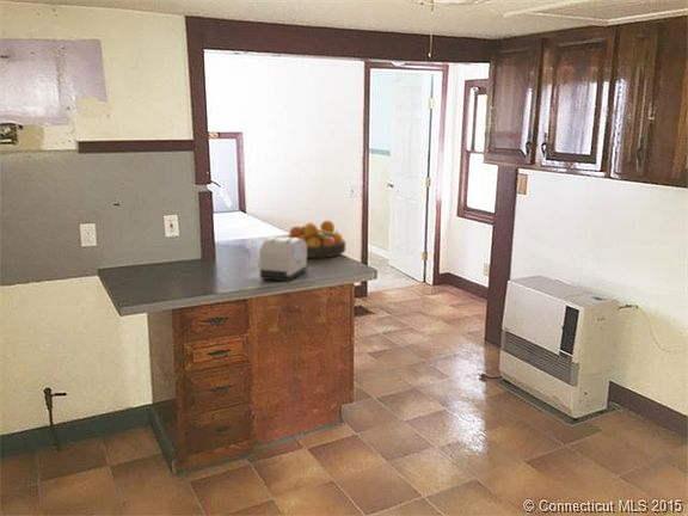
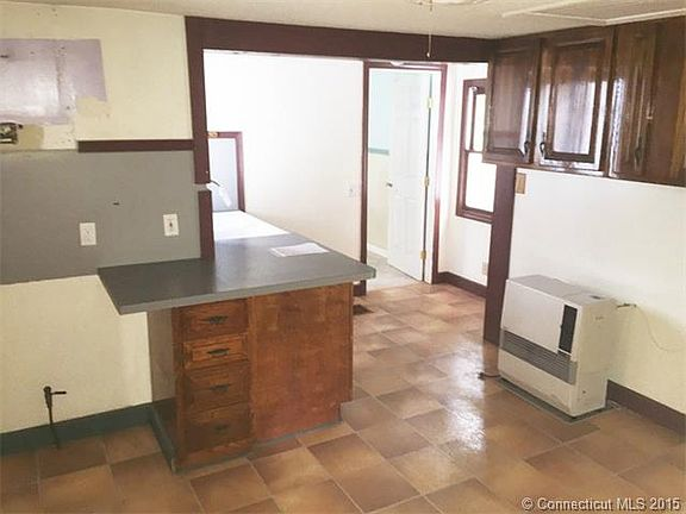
- fruit bowl [285,220,346,258]
- toaster [240,235,308,283]
